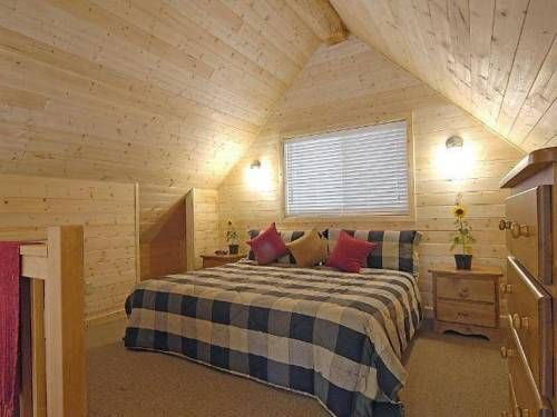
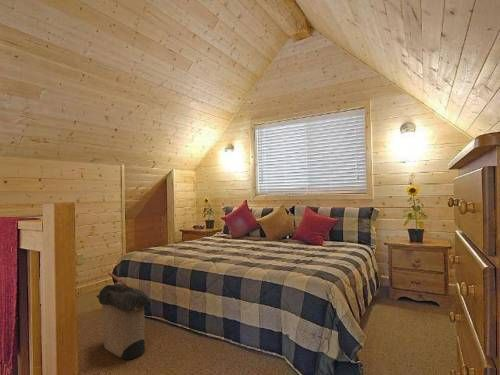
+ laundry hamper [95,271,155,361]
